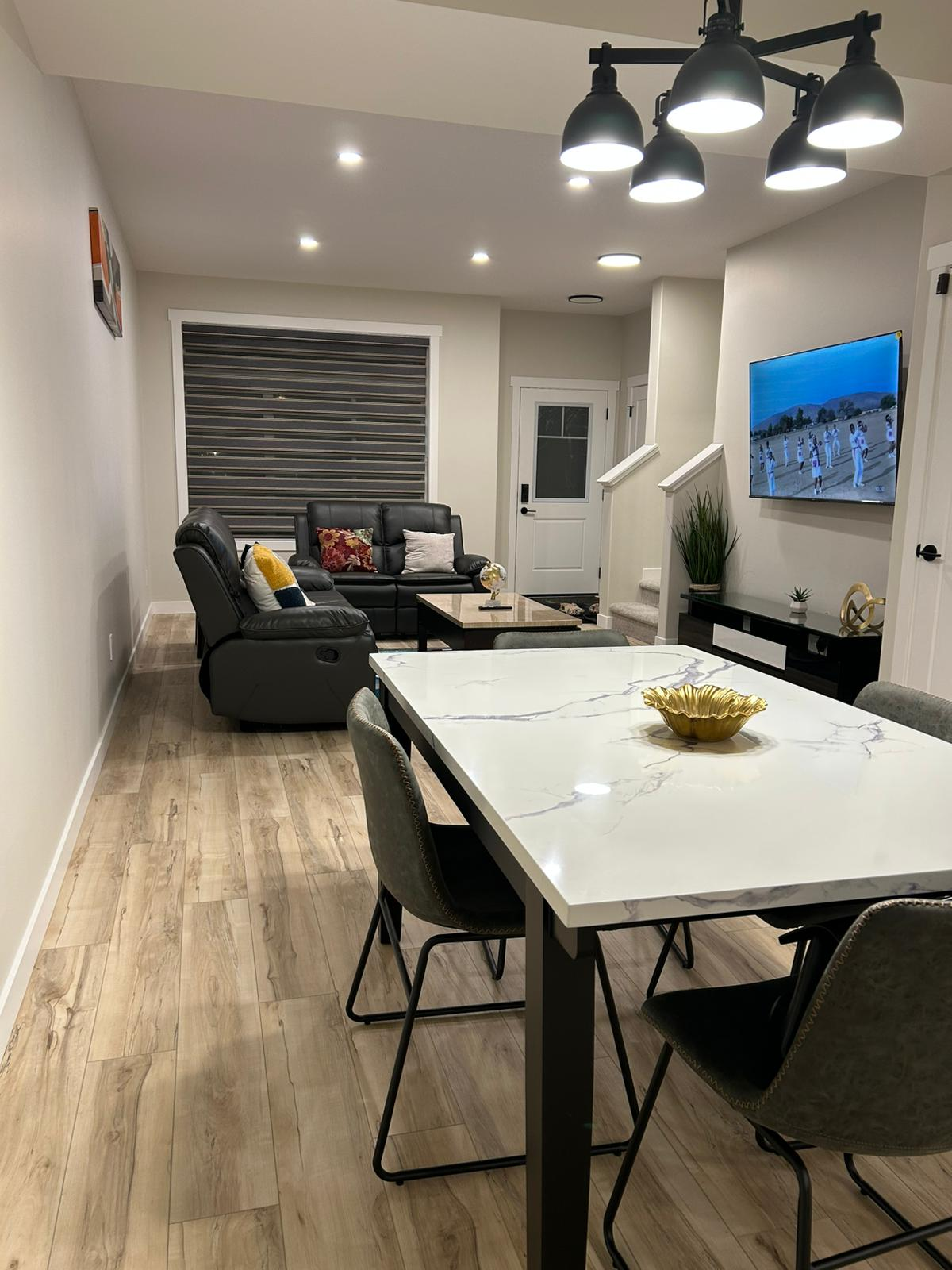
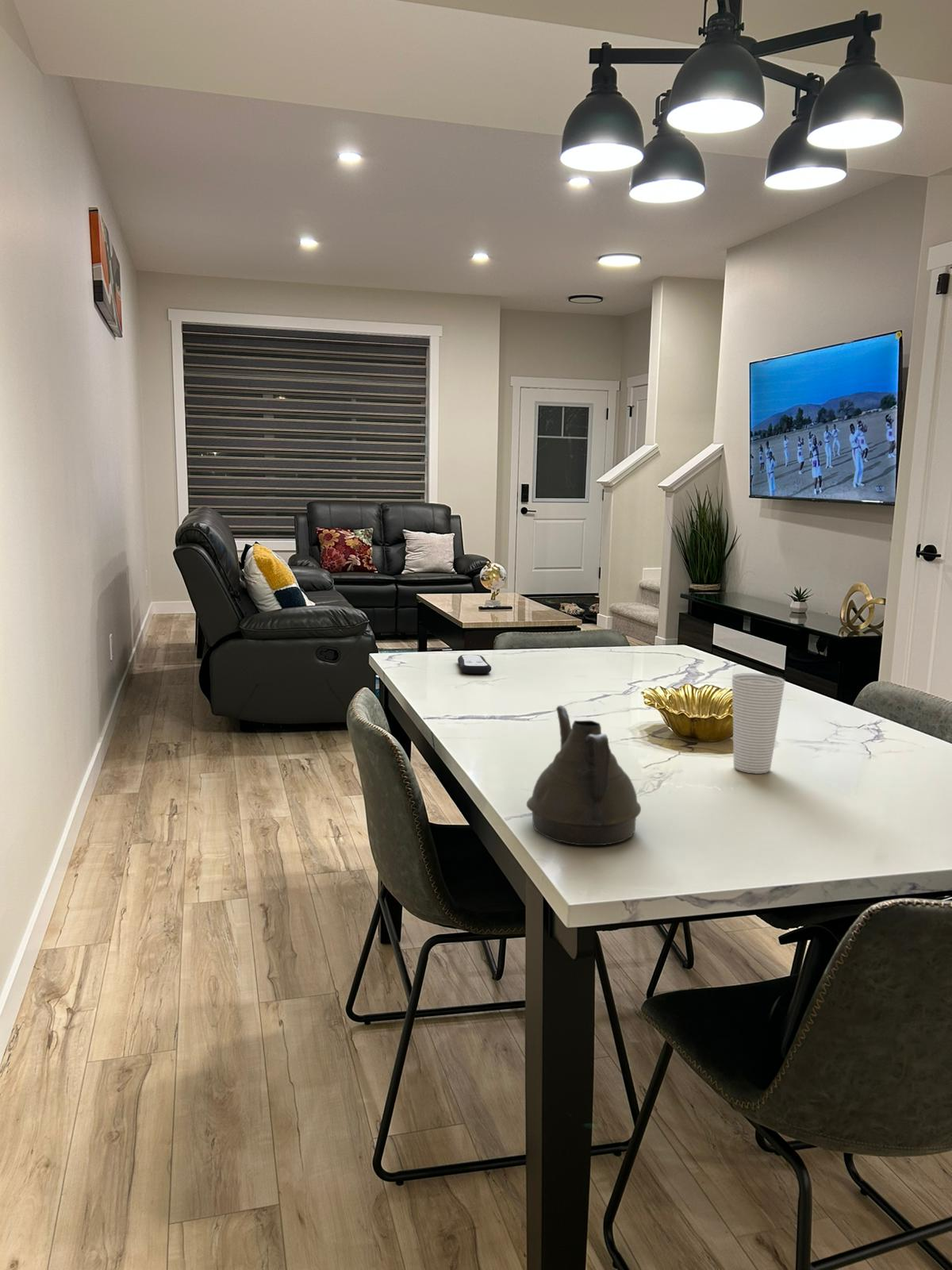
+ cup [731,672,785,774]
+ teapot [526,704,642,846]
+ remote control [457,654,492,675]
